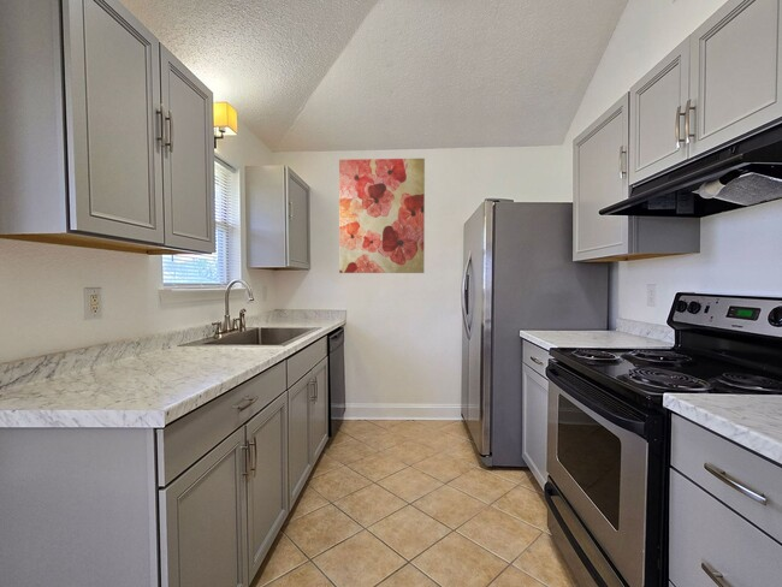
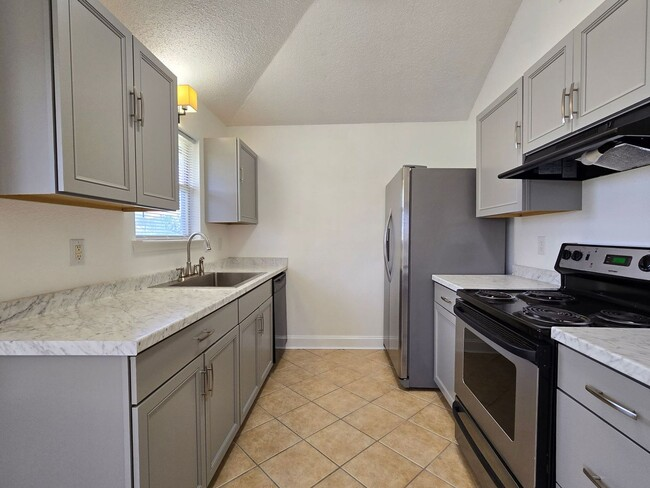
- wall art [338,158,426,274]
